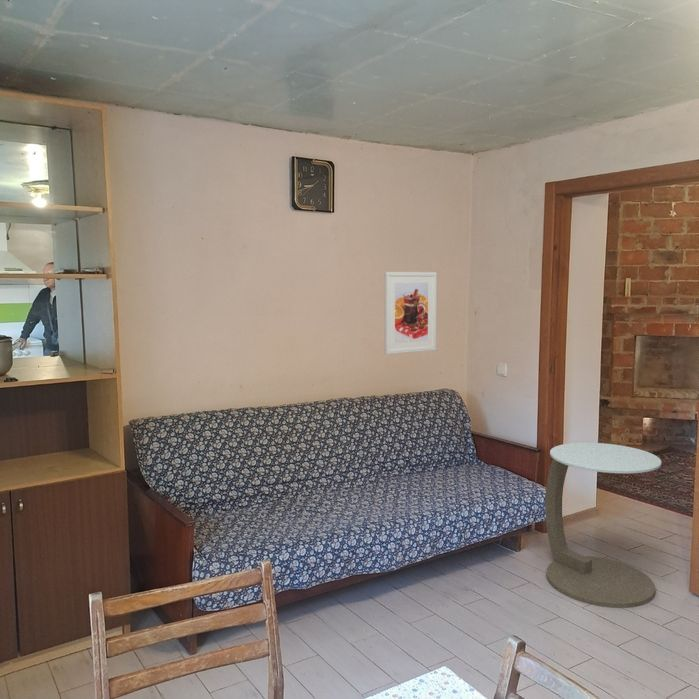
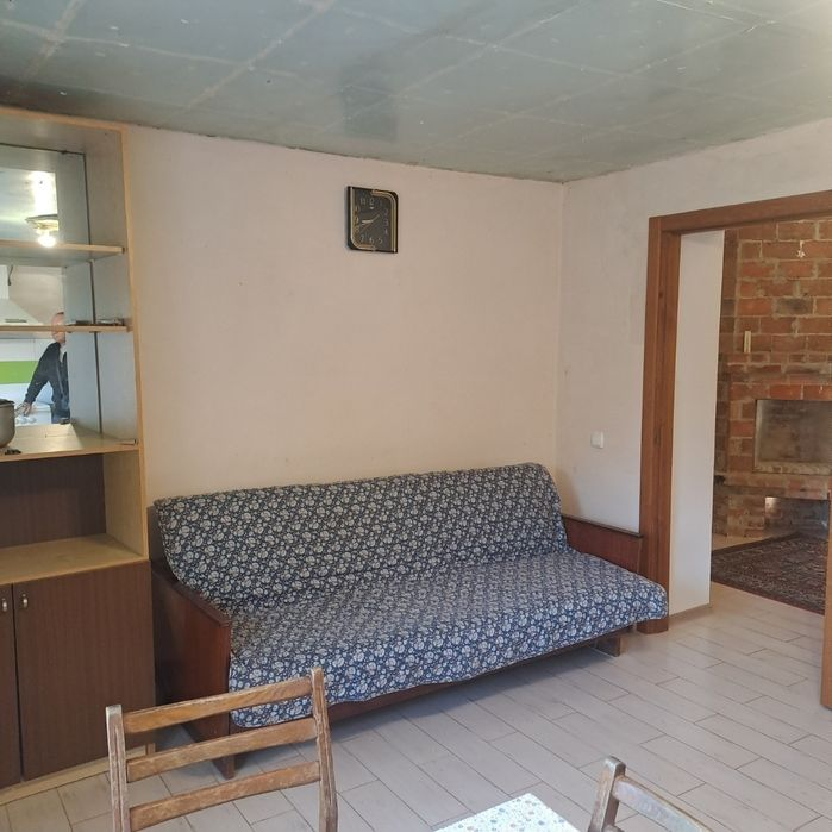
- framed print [384,271,438,355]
- side table [544,442,662,609]
